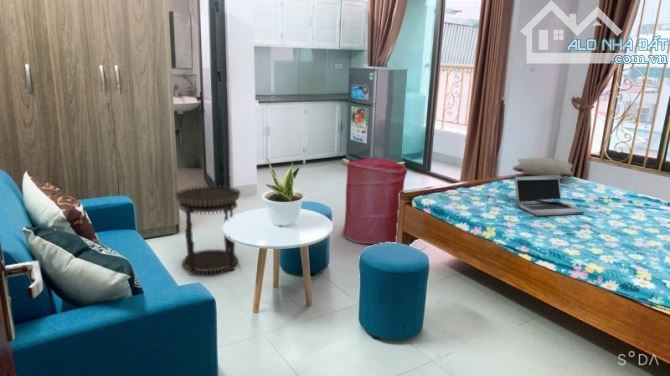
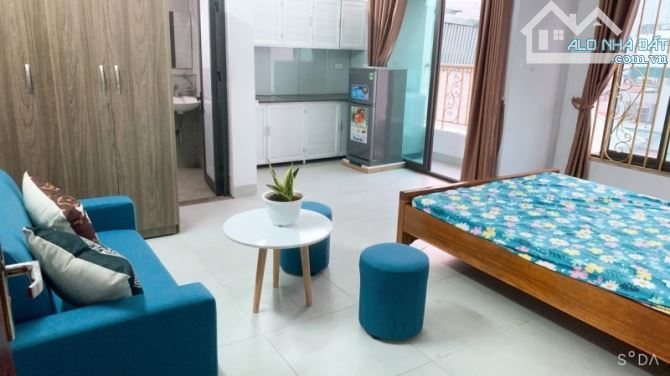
- pillow [512,157,574,180]
- laundry hamper [341,157,408,245]
- side table [174,184,242,276]
- laptop [514,176,585,217]
